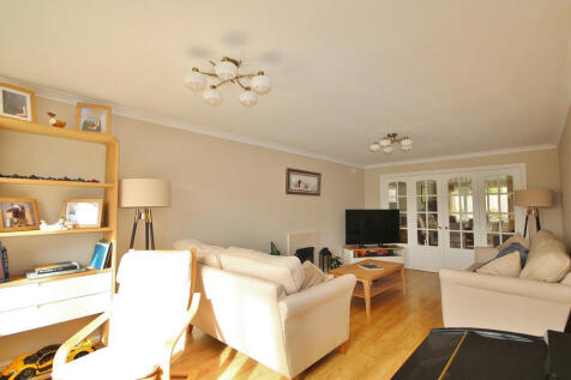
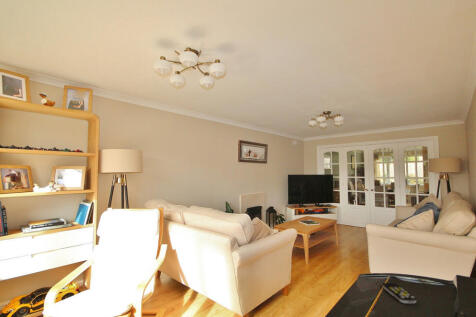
+ remote control [382,282,417,304]
